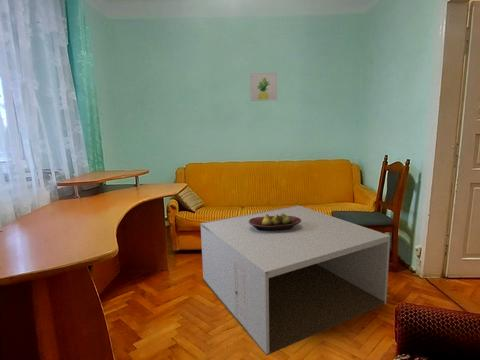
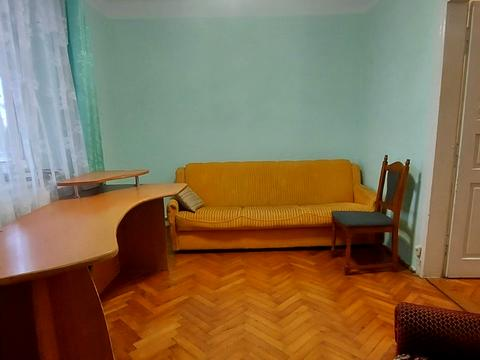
- wall art [249,72,278,102]
- coffee table [200,205,391,356]
- fruit bowl [249,213,301,231]
